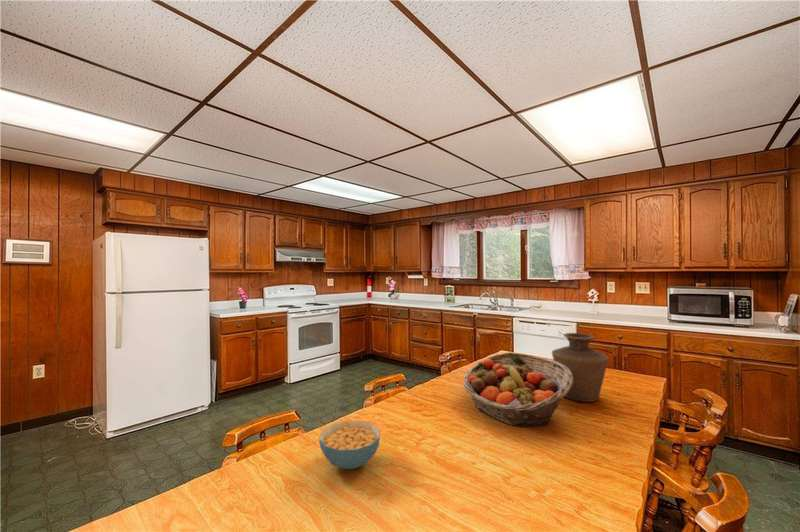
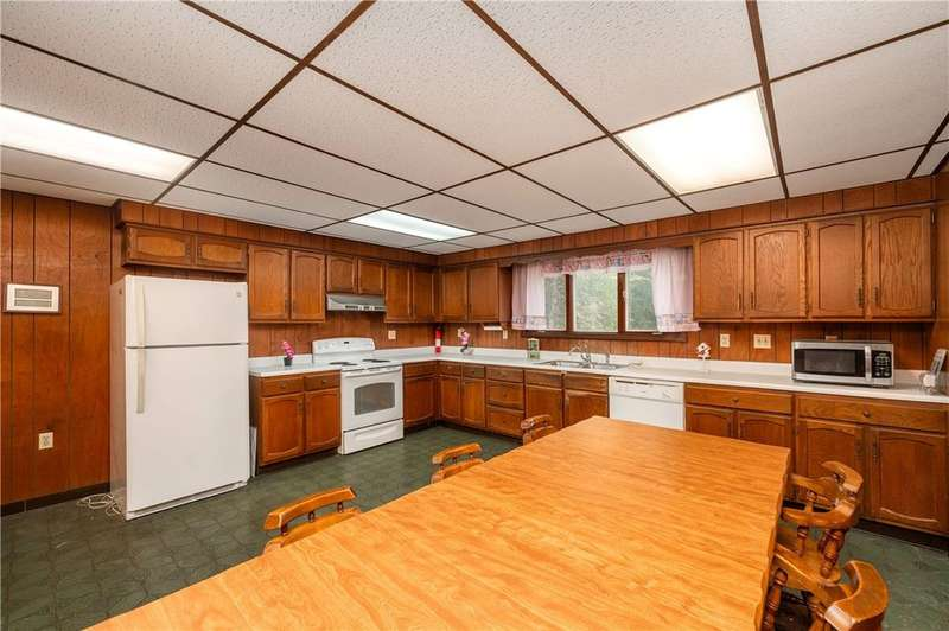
- vase [551,332,610,403]
- fruit basket [463,352,573,428]
- cereal bowl [318,420,381,470]
